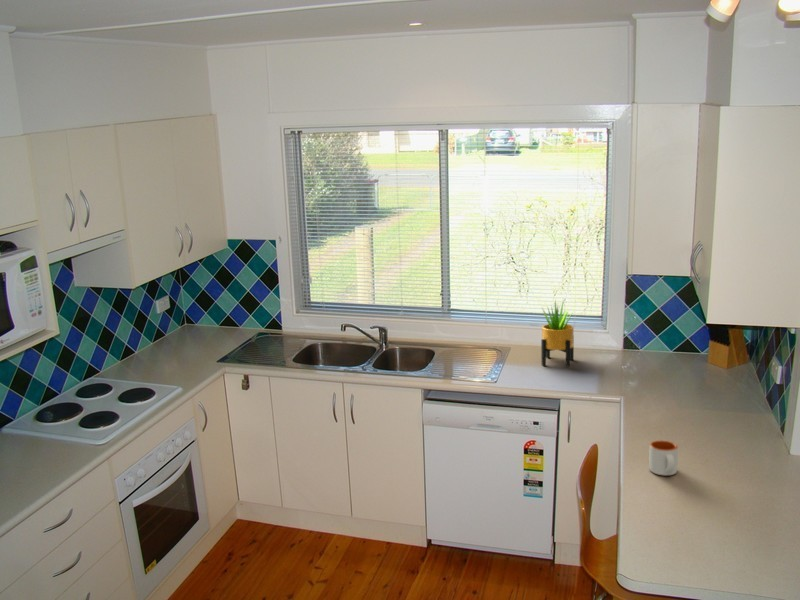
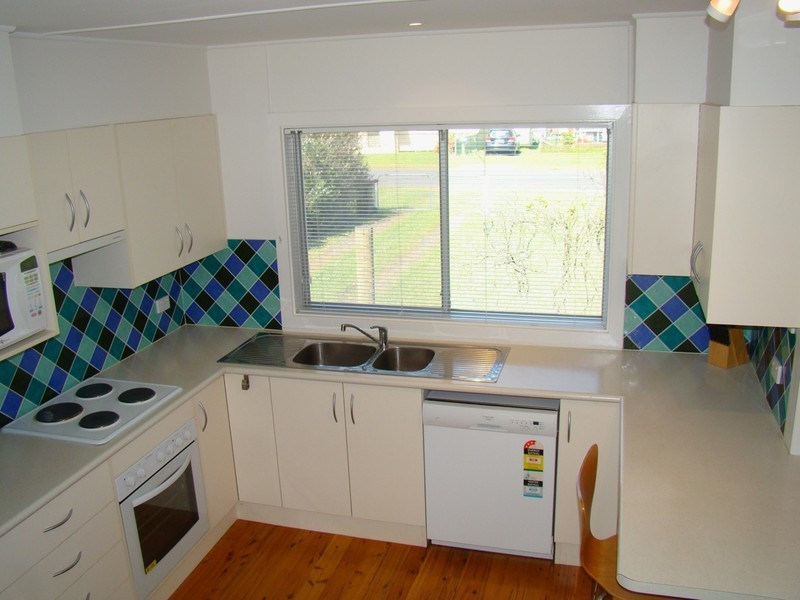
- potted plant [540,297,577,368]
- mug [648,439,679,477]
